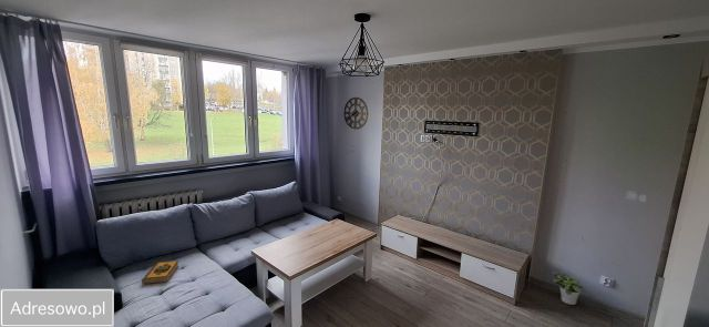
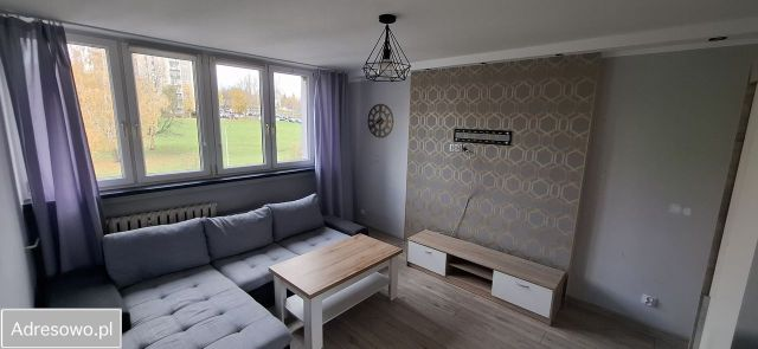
- potted plant [552,270,584,306]
- hardback book [141,259,179,285]
